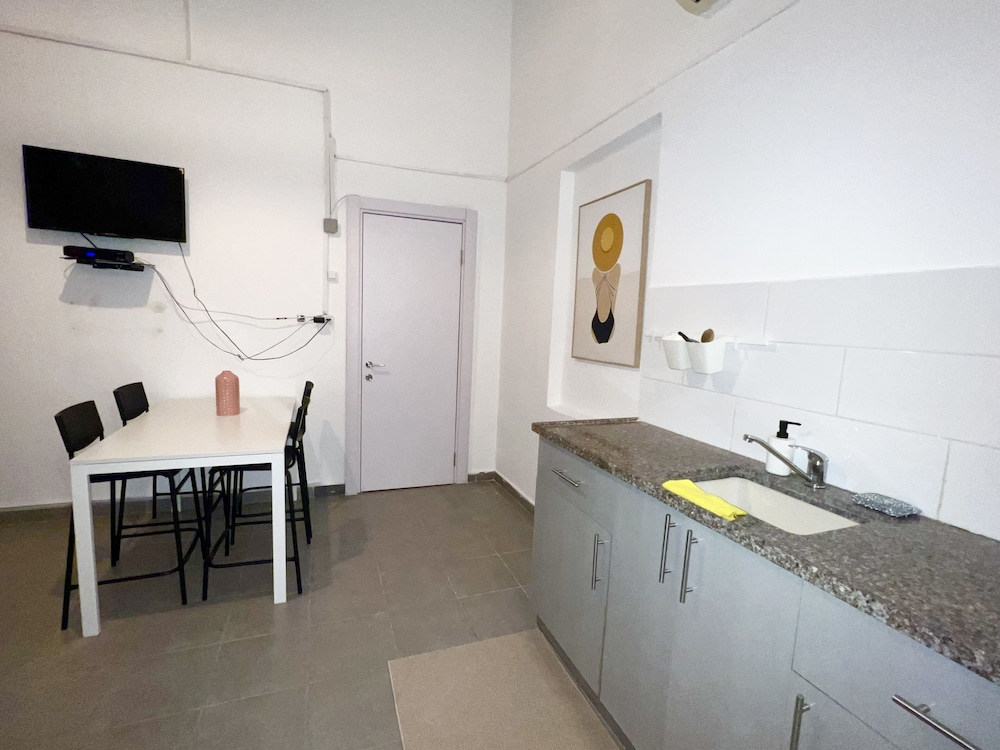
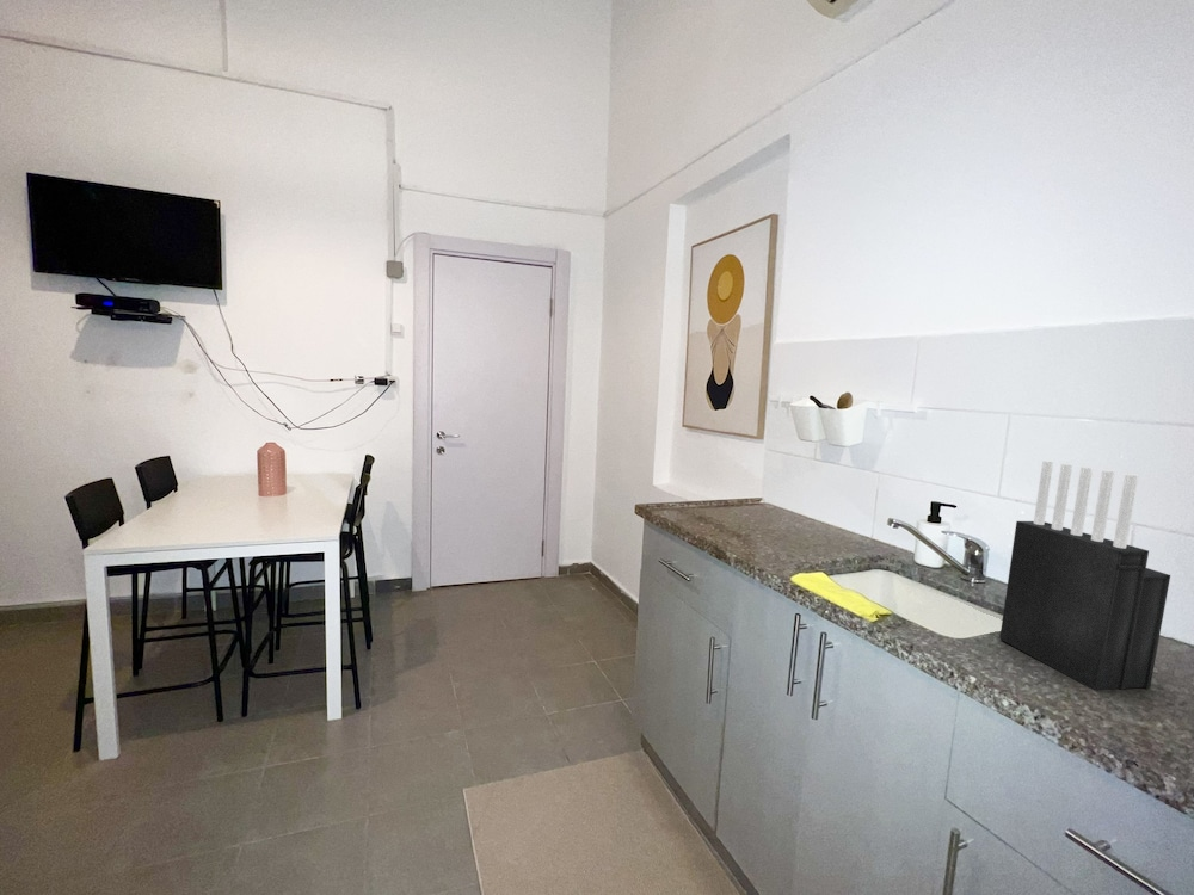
+ knife block [999,459,1171,692]
